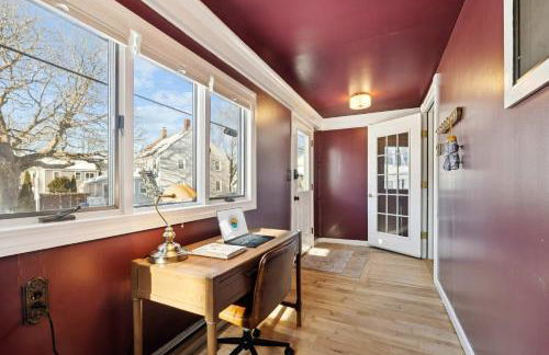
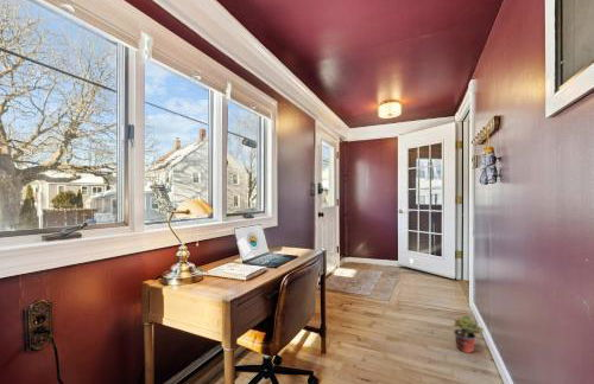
+ potted plant [450,314,485,354]
